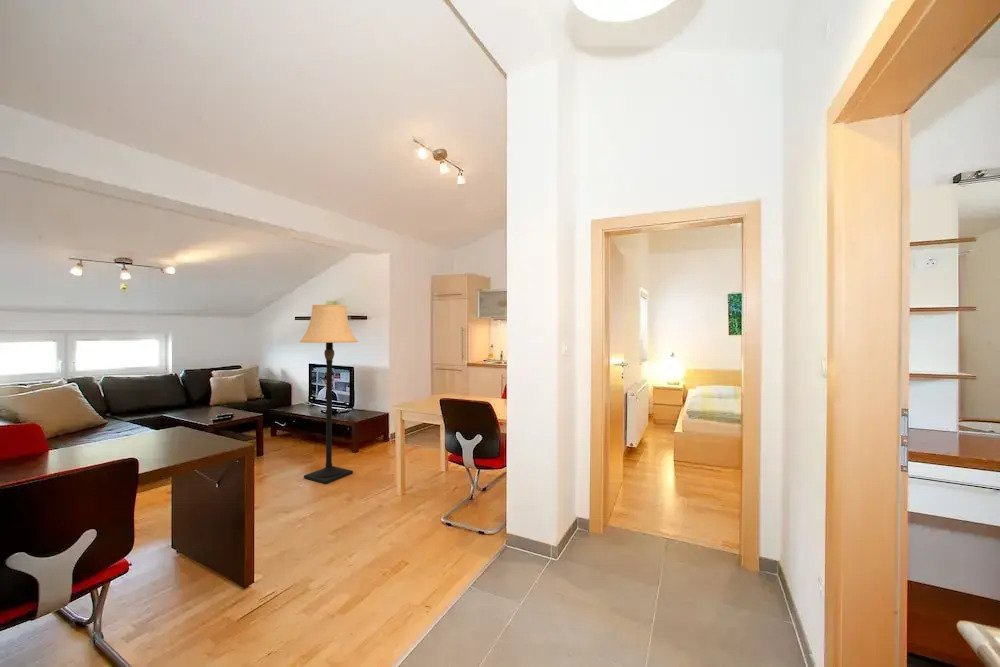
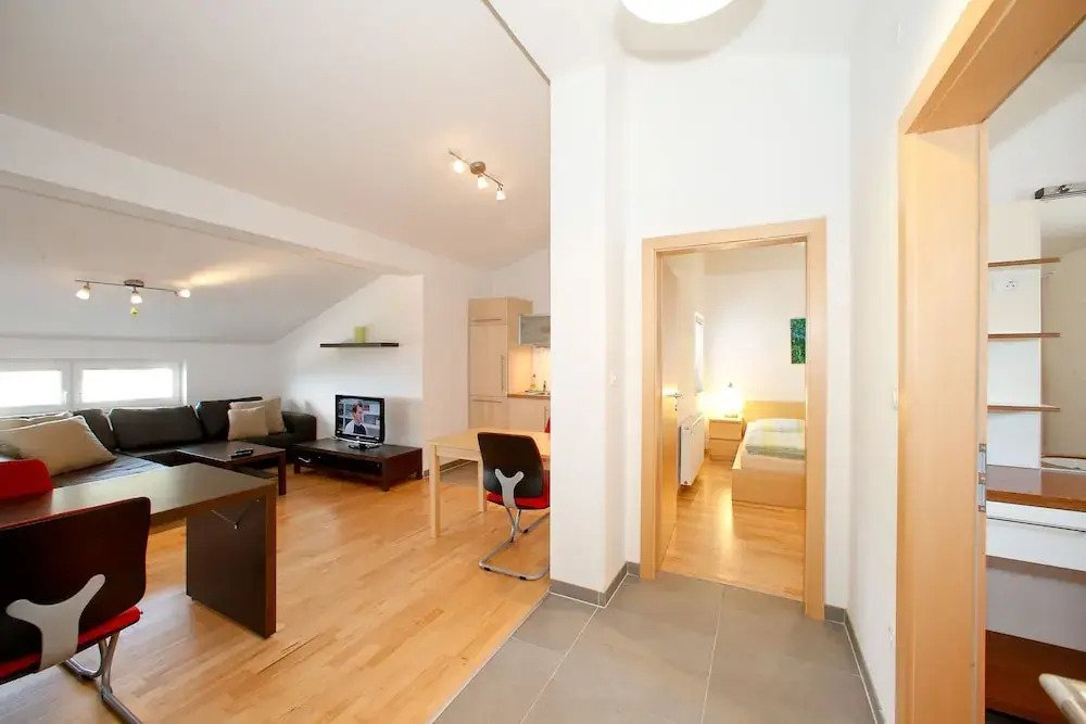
- lamp [298,304,359,485]
